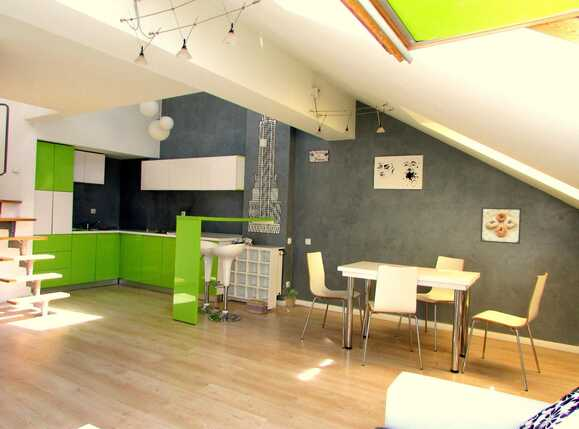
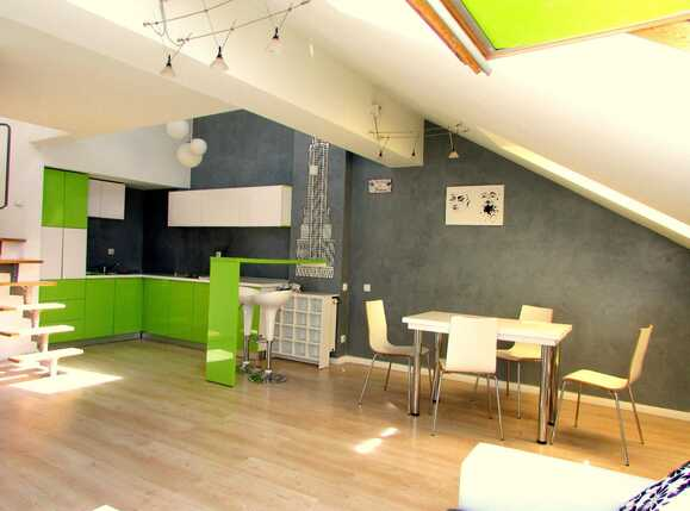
- potted plant [281,285,299,308]
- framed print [480,207,522,245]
- basket [246,288,268,315]
